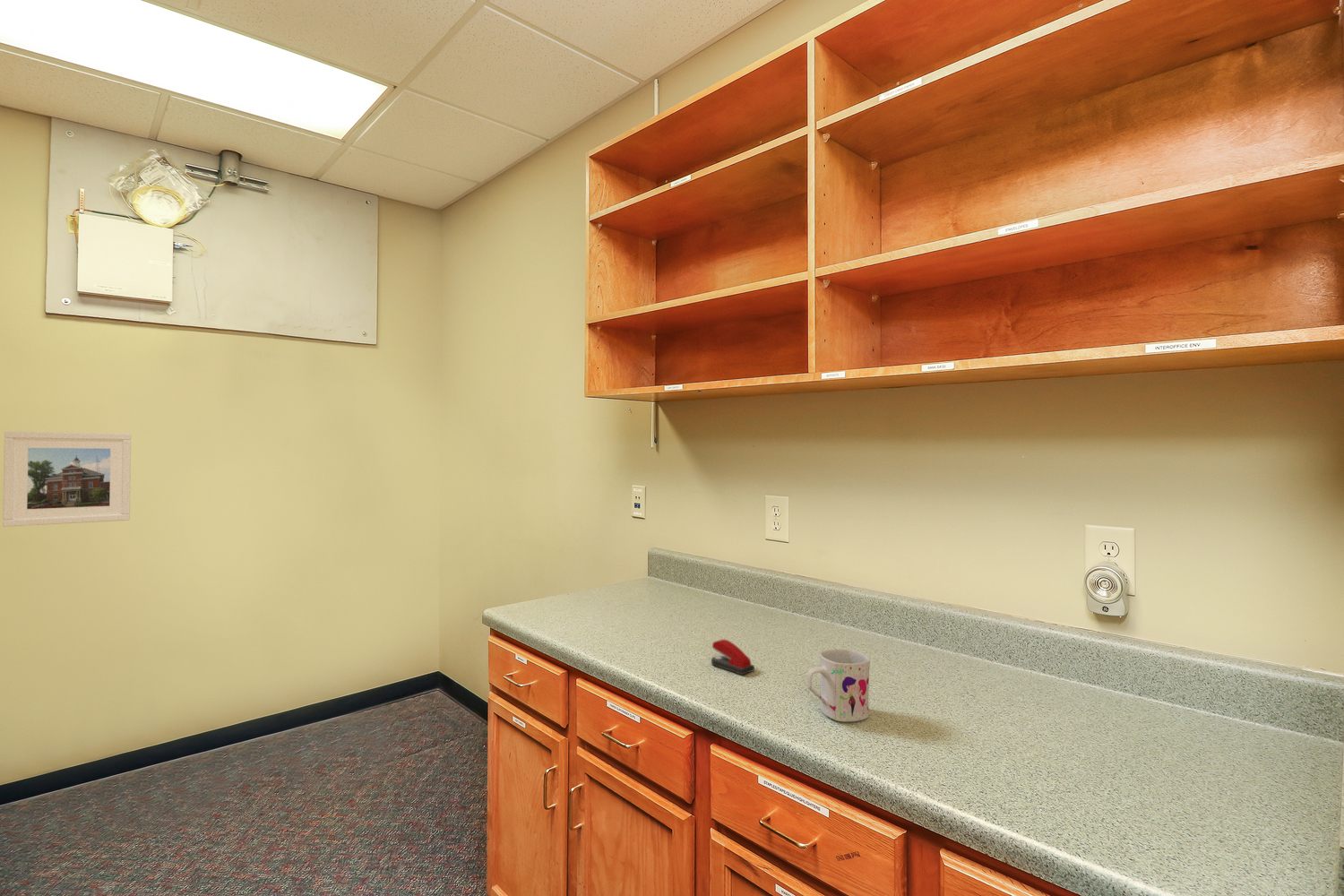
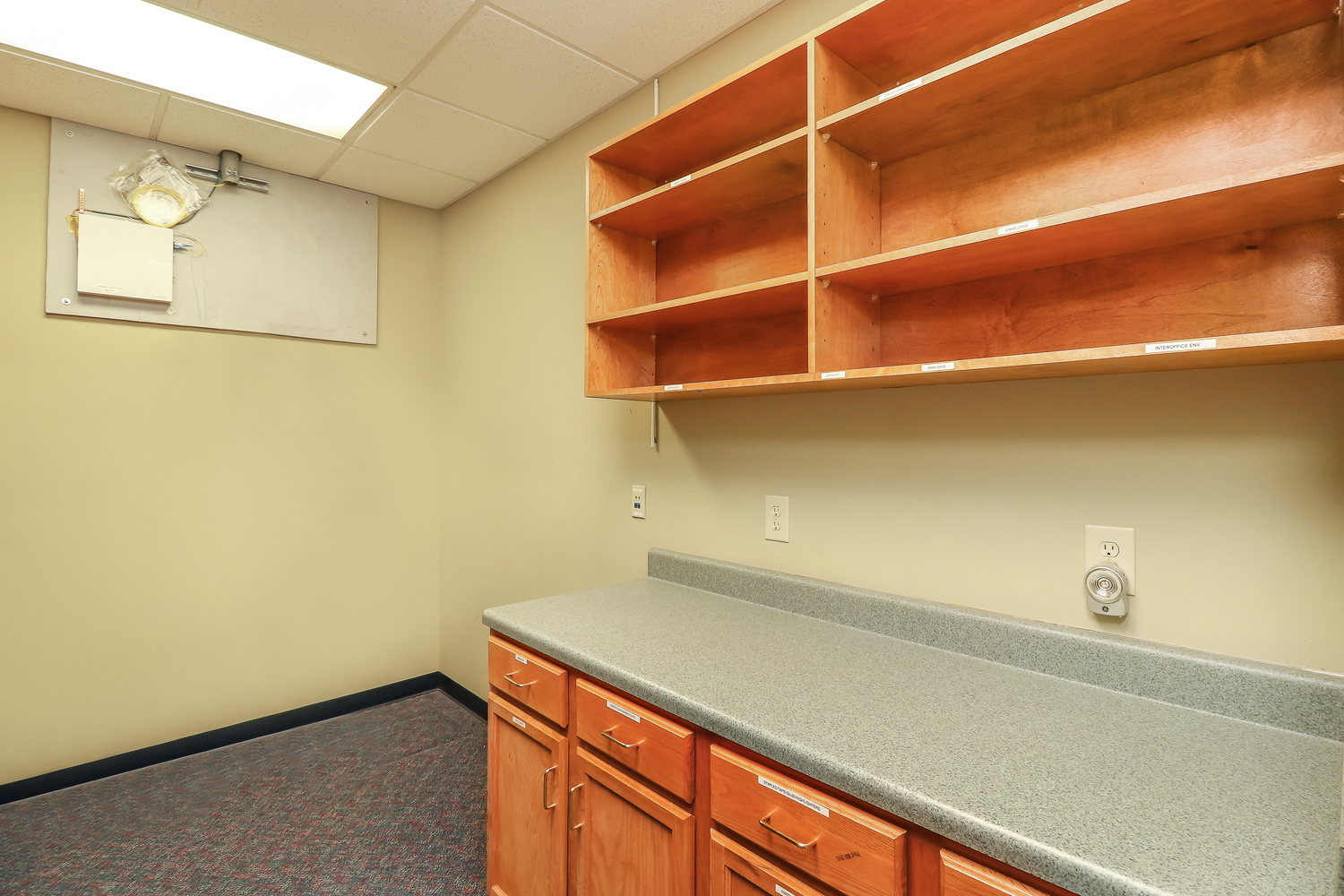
- mug [806,648,871,723]
- stapler [711,639,755,676]
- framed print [2,430,132,528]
